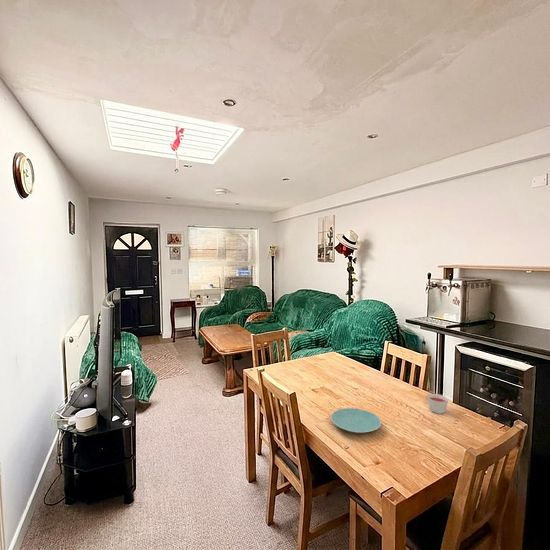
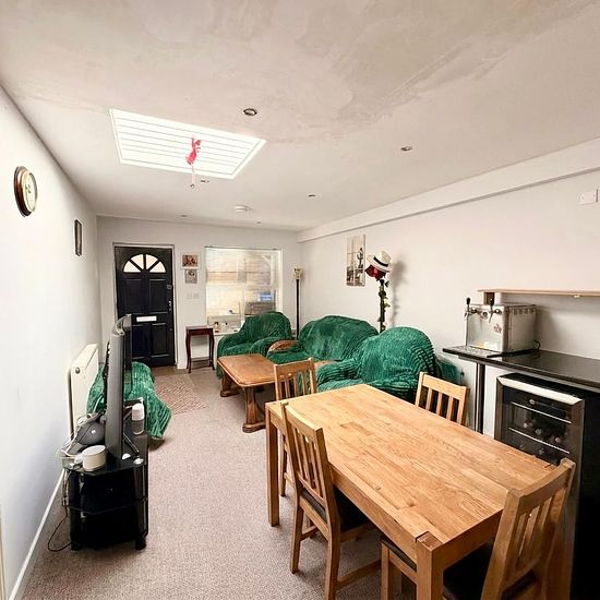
- plate [330,407,382,434]
- candle [427,393,449,414]
